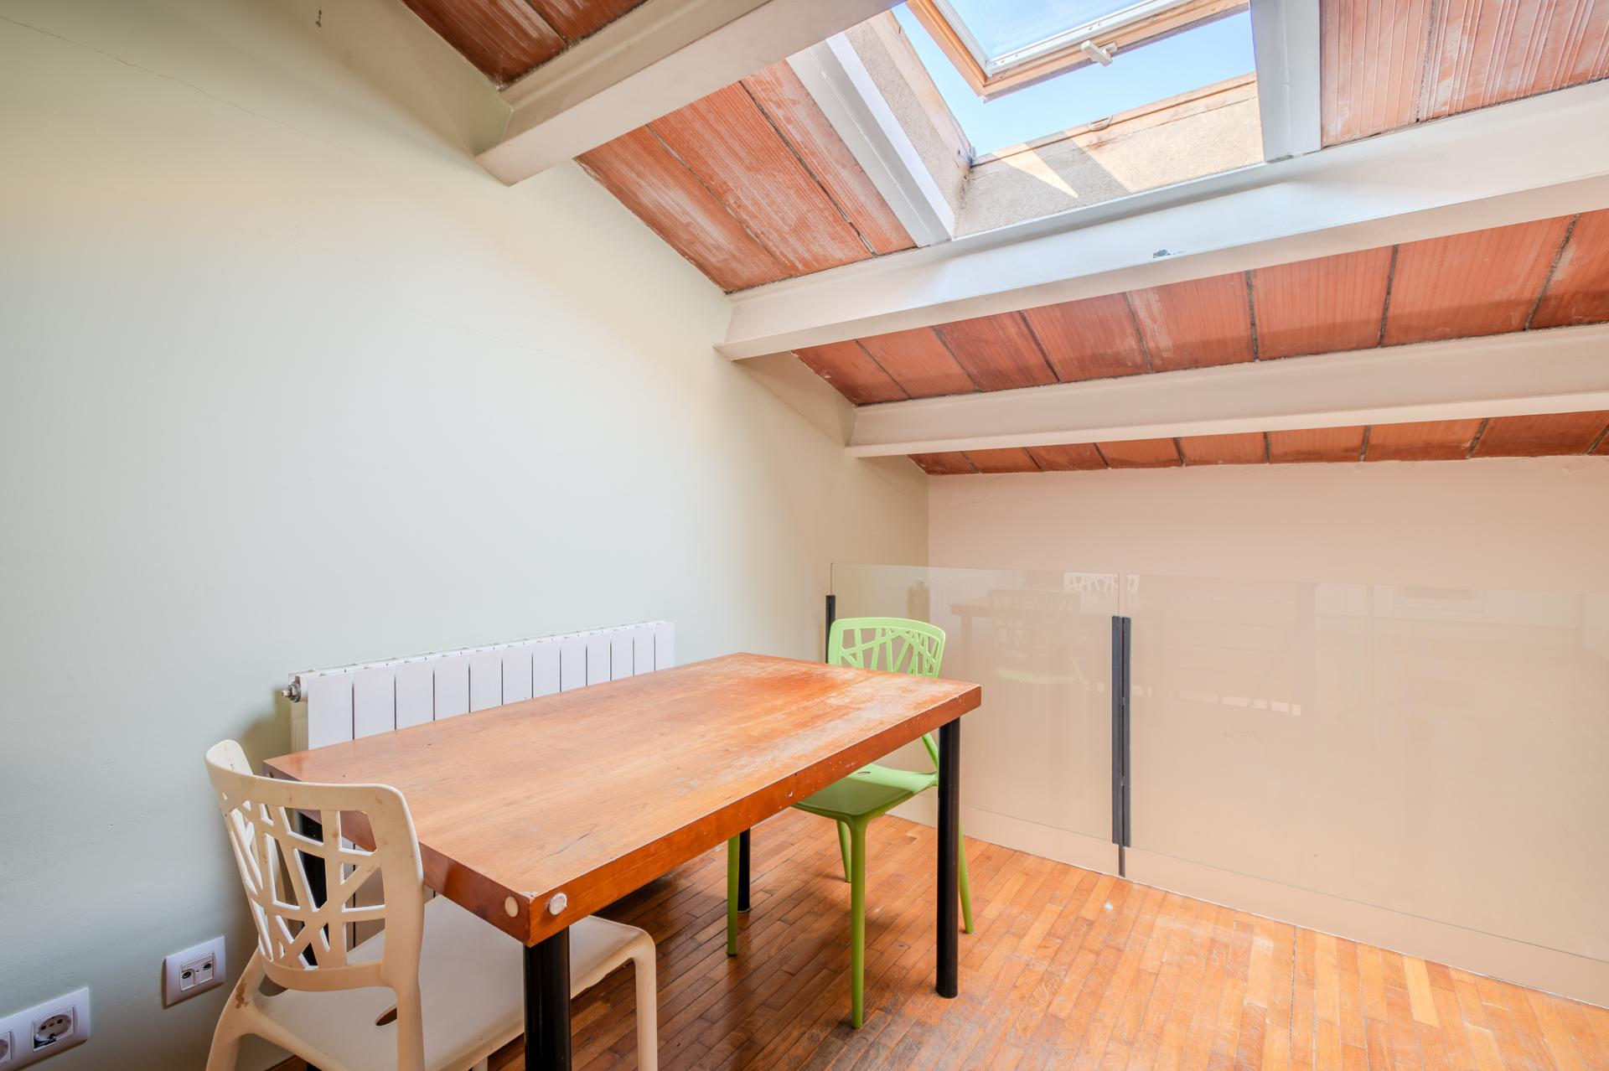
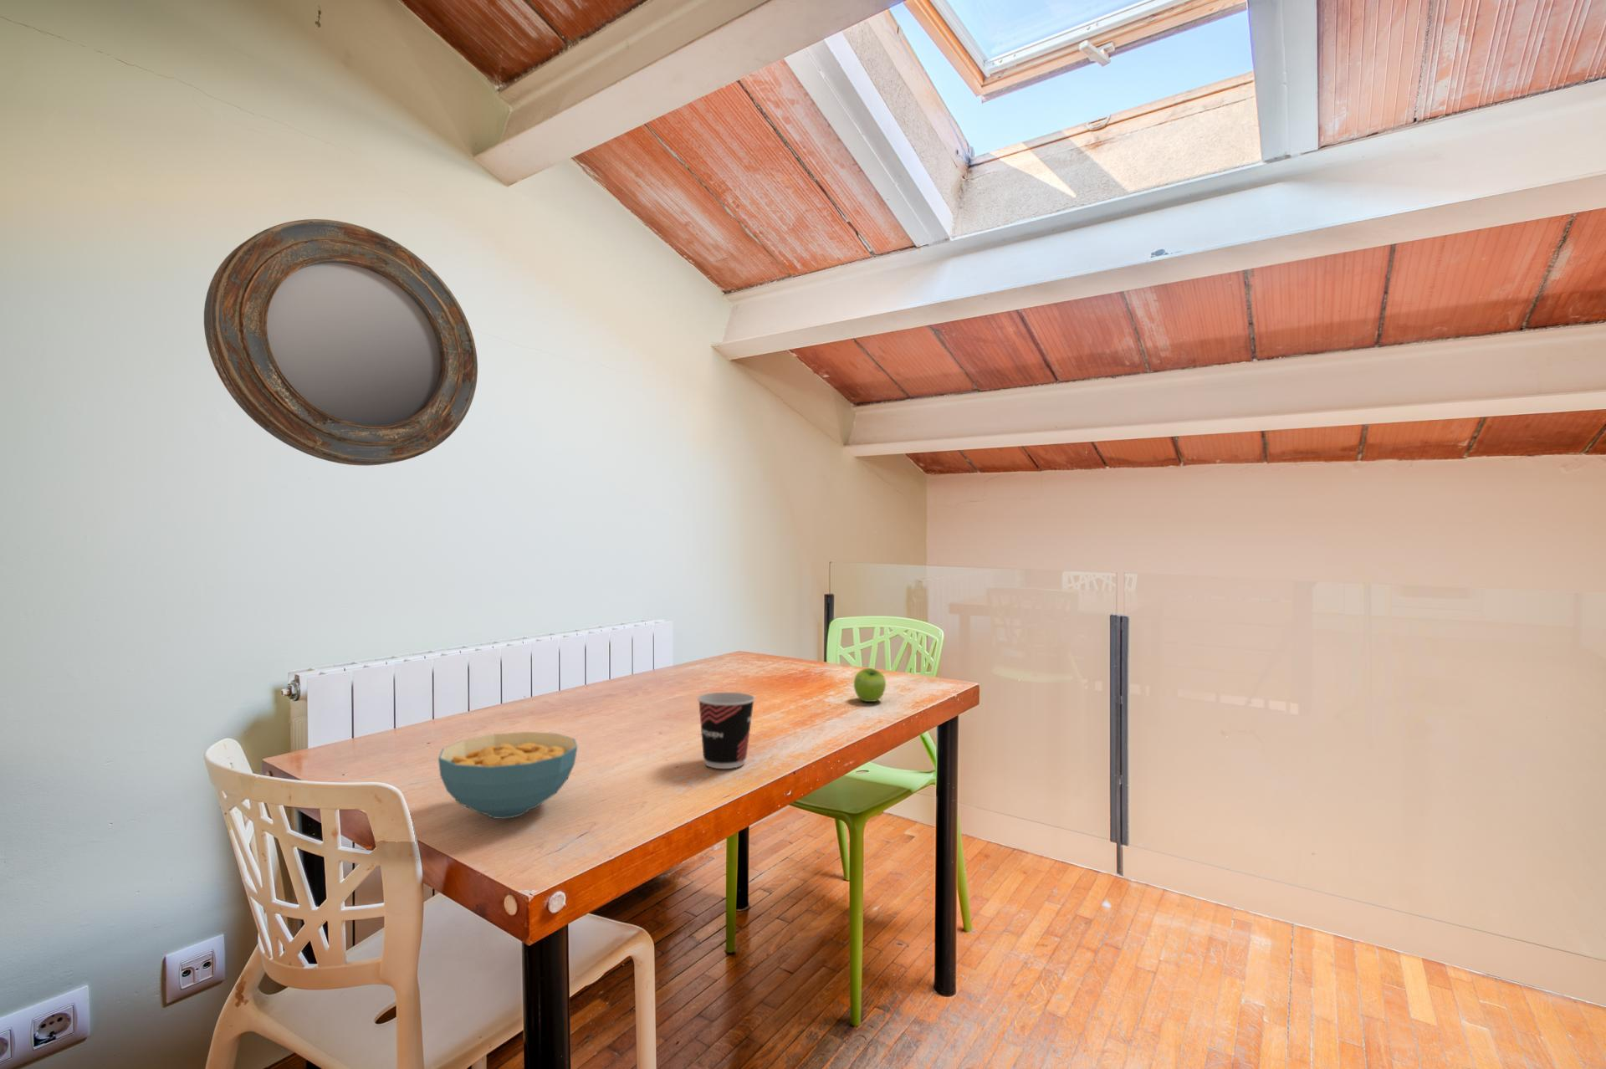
+ cereal bowl [438,731,577,820]
+ fruit [853,667,887,703]
+ home mirror [203,218,478,466]
+ cup [697,692,756,770]
